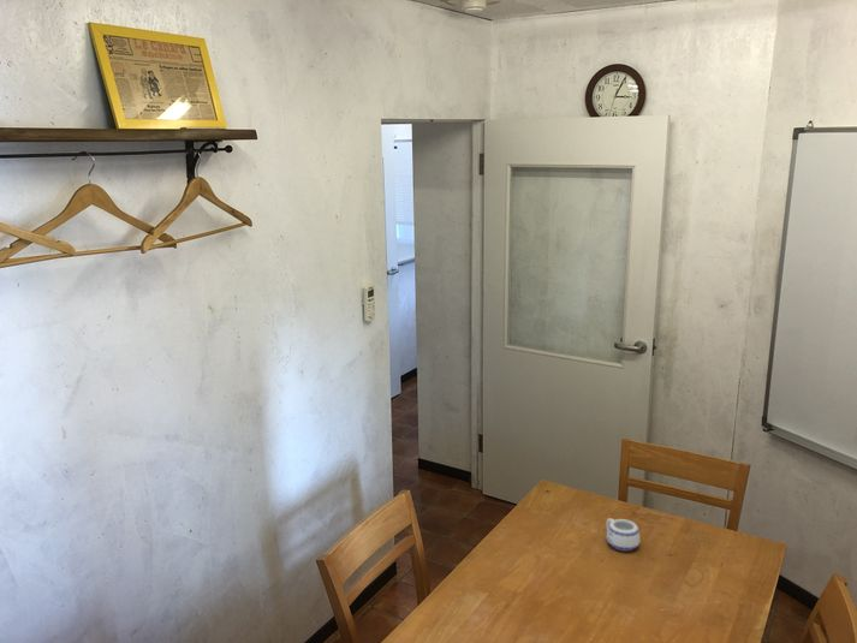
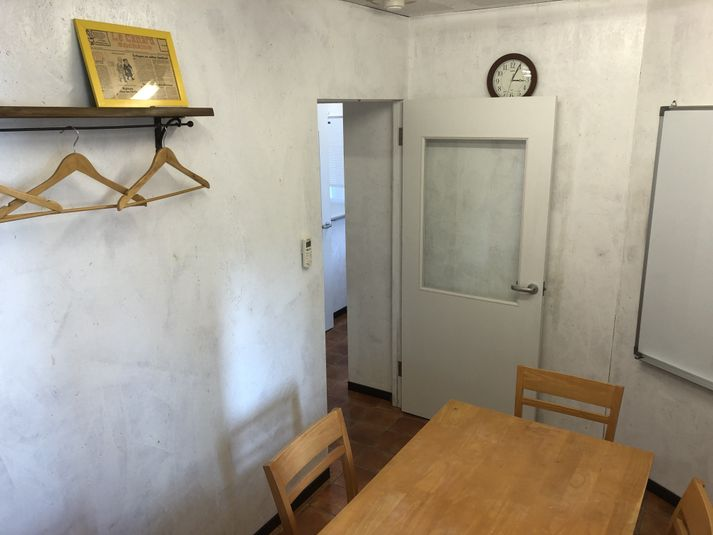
- mug [605,517,641,552]
